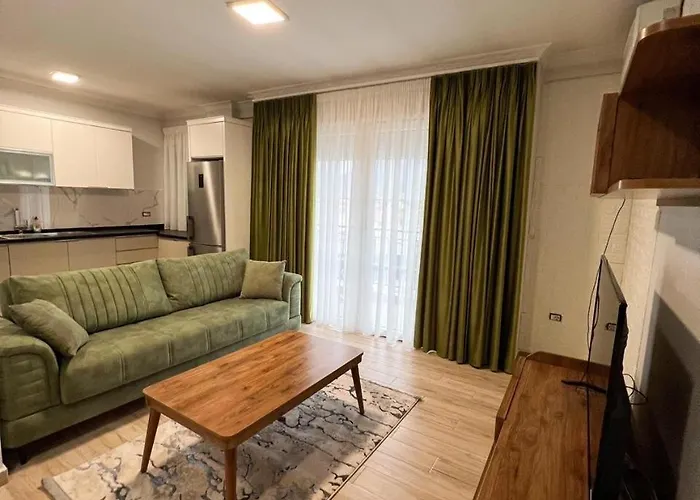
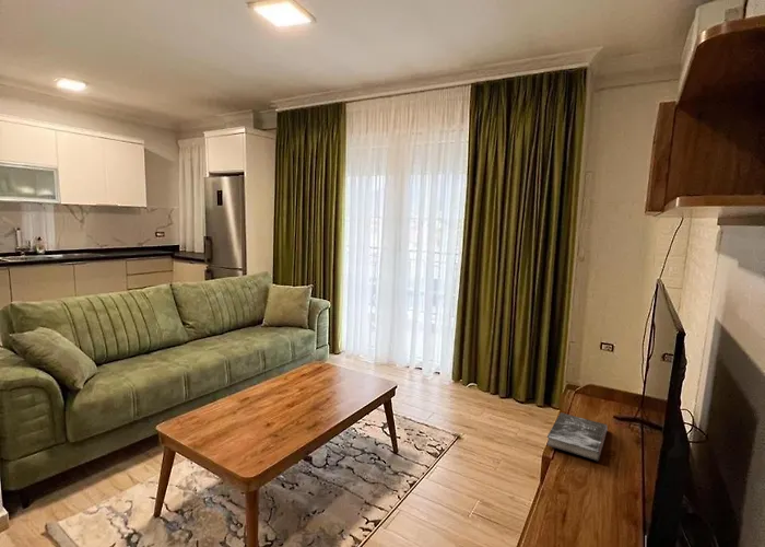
+ book [545,411,609,462]
